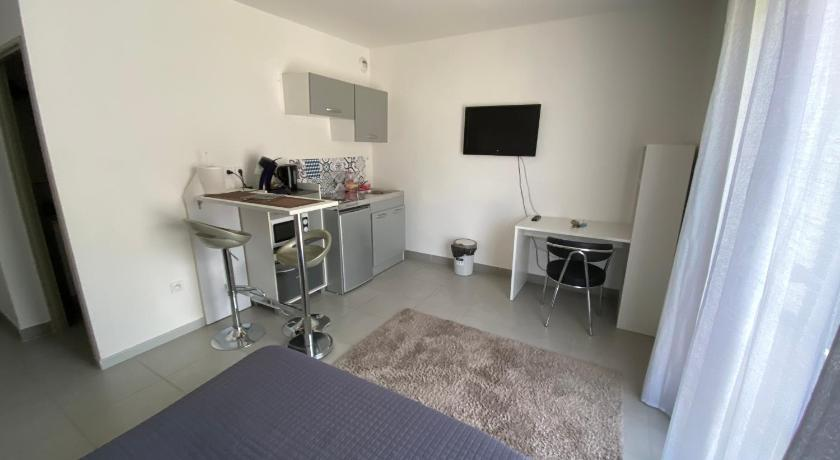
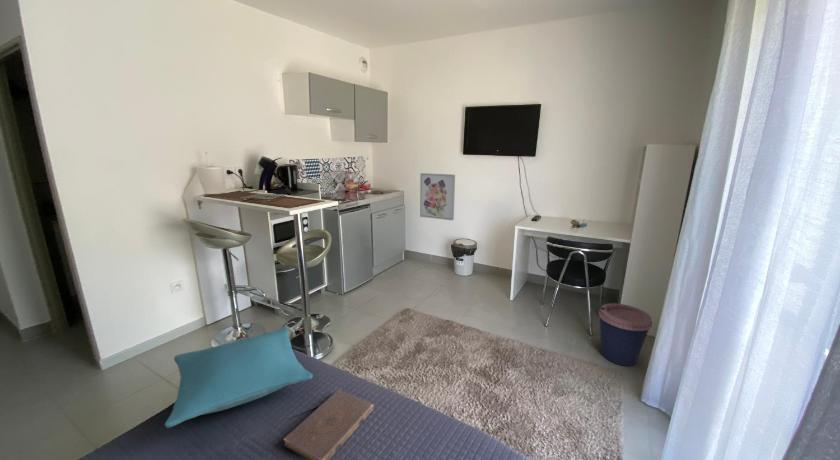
+ book [282,389,375,460]
+ coffee cup [597,302,653,367]
+ wall art [419,172,456,221]
+ pillow [164,327,314,429]
